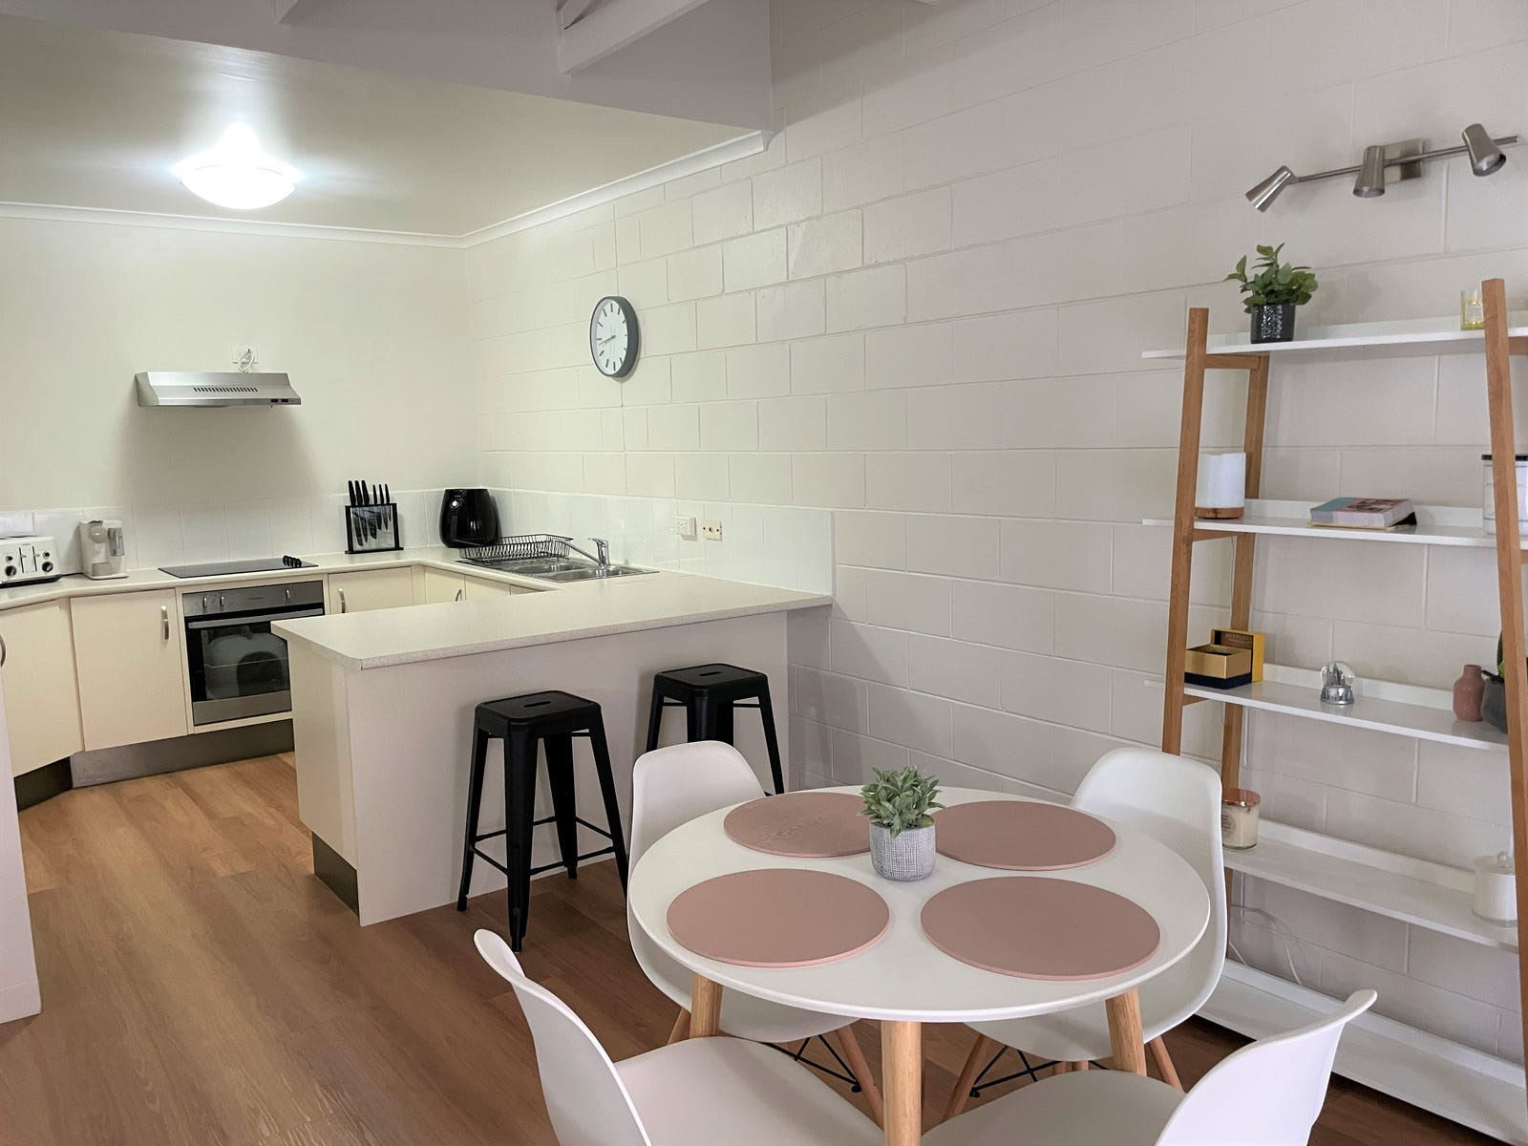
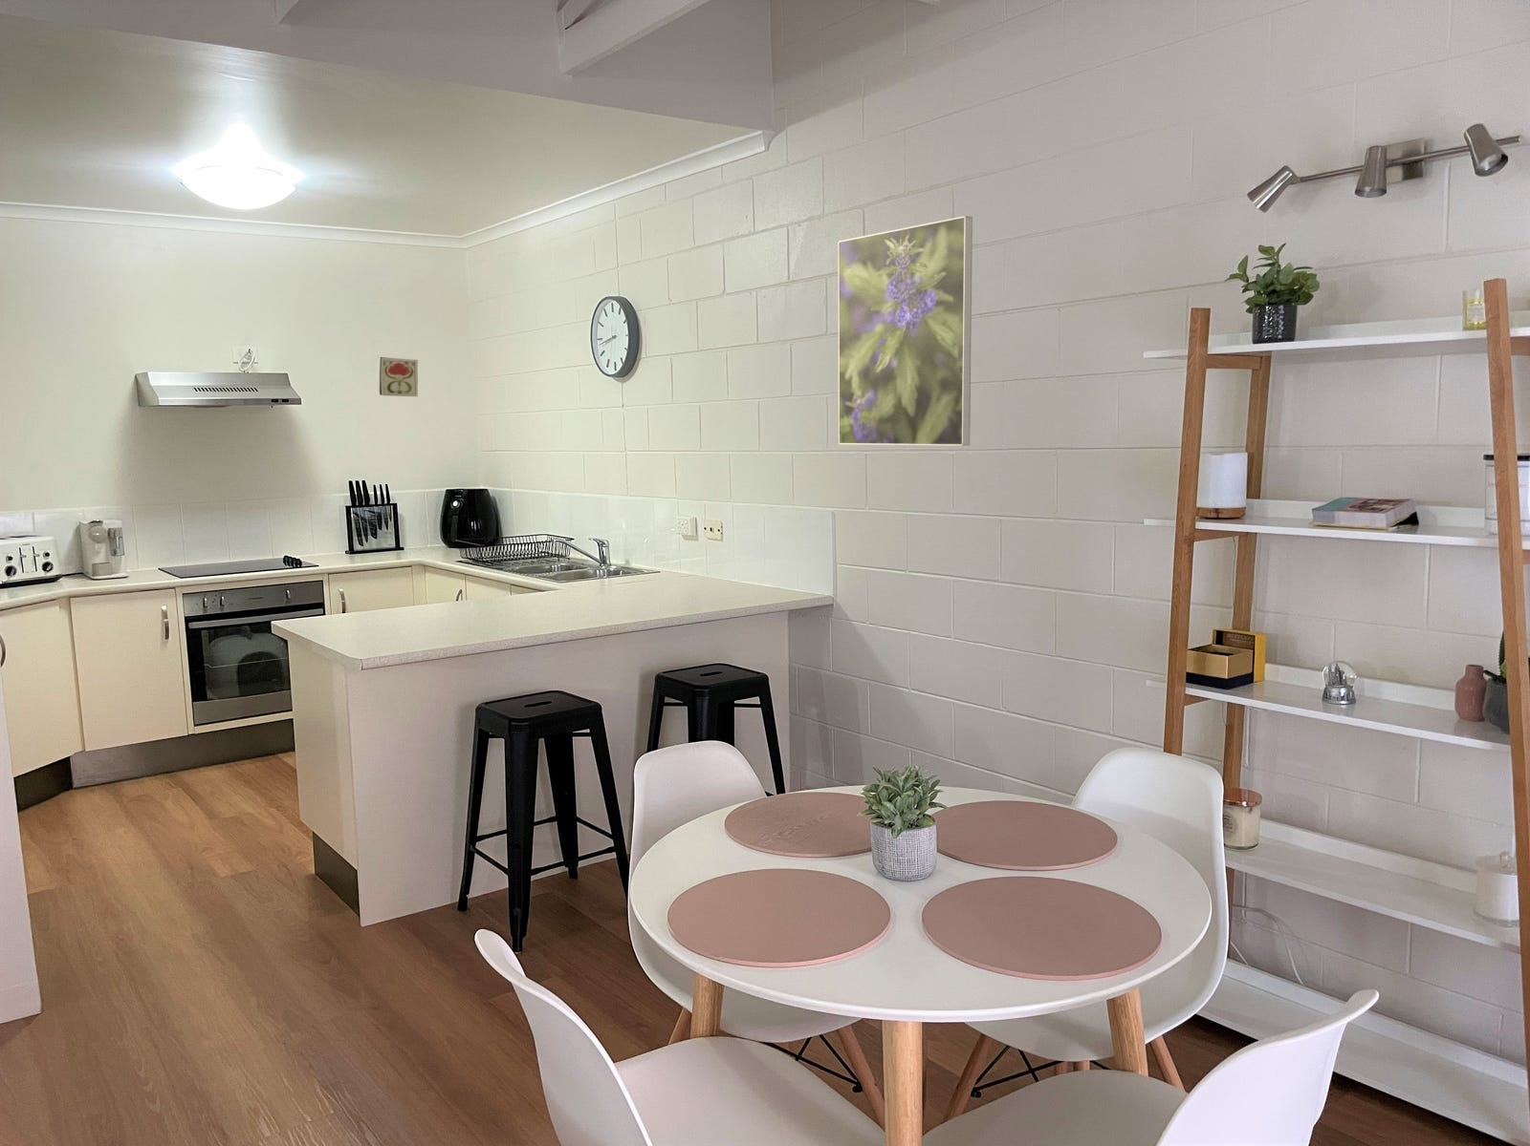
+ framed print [837,214,973,447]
+ decorative tile [378,356,419,397]
